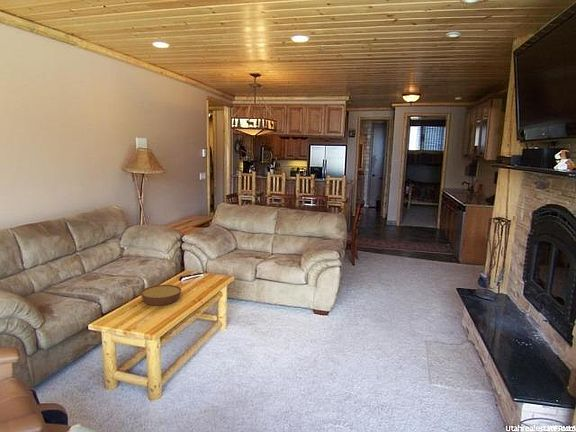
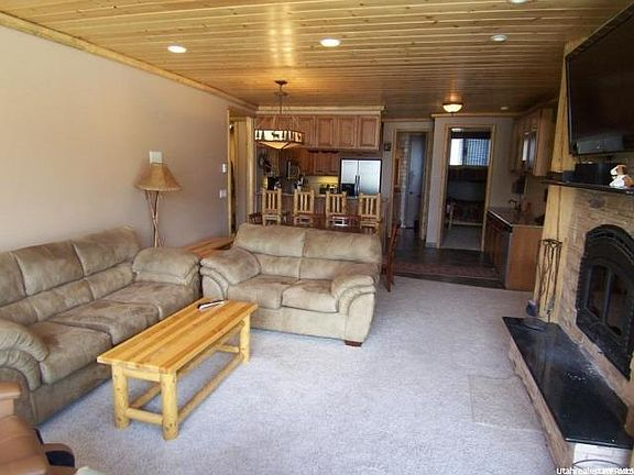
- bowl [140,284,182,306]
